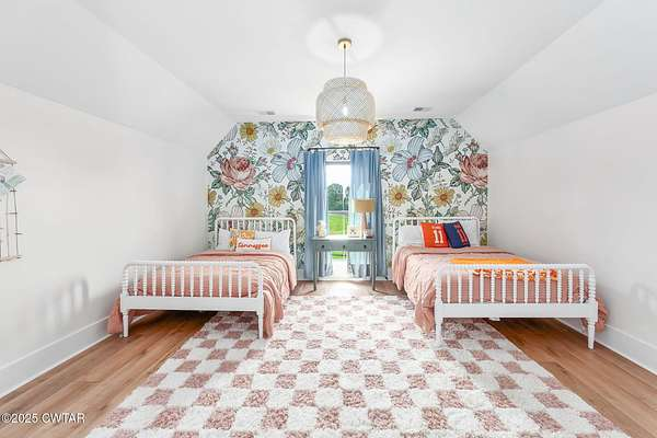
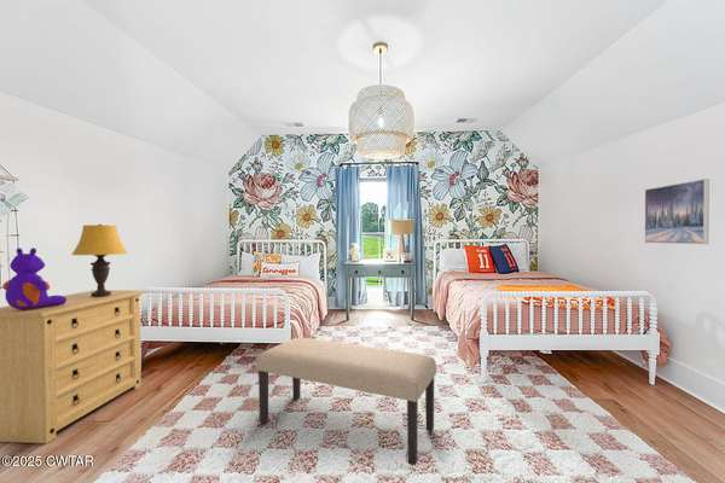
+ bench [255,337,437,466]
+ table lamp [70,223,128,297]
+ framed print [644,178,710,245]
+ dresser [0,289,145,444]
+ stuffed bear [2,246,66,309]
